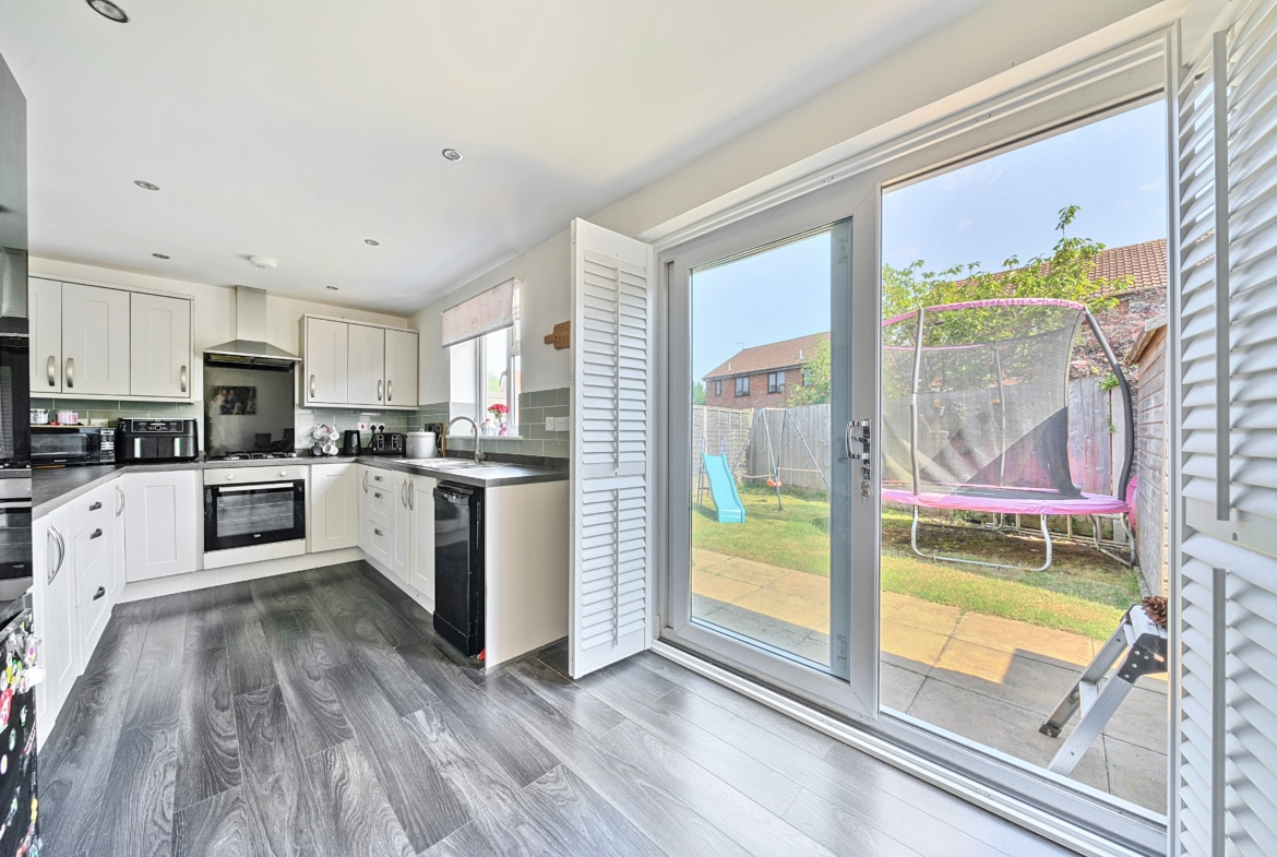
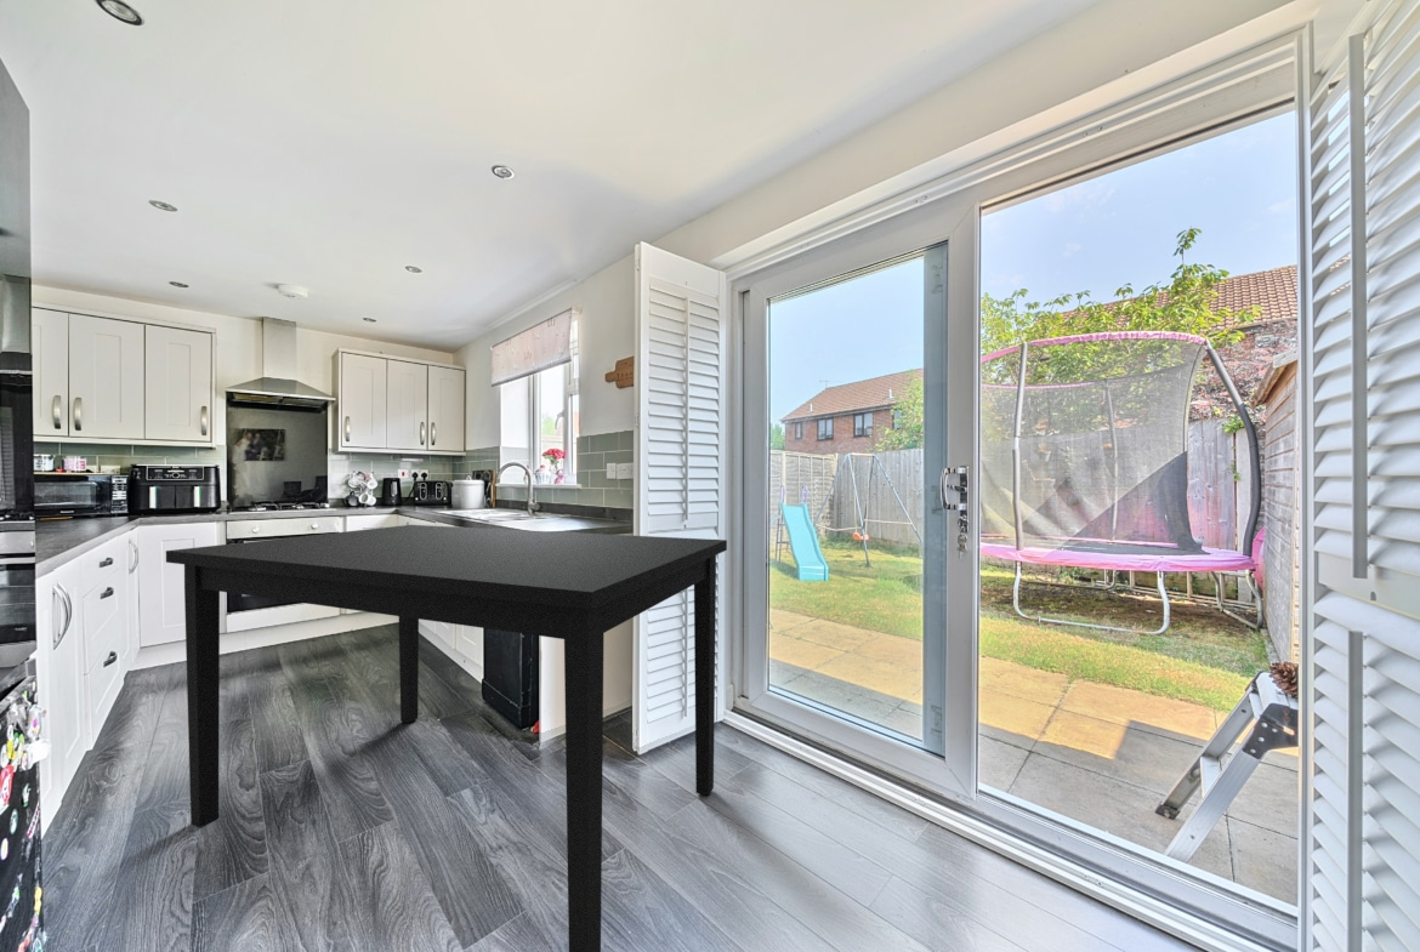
+ dining table [165,524,728,952]
